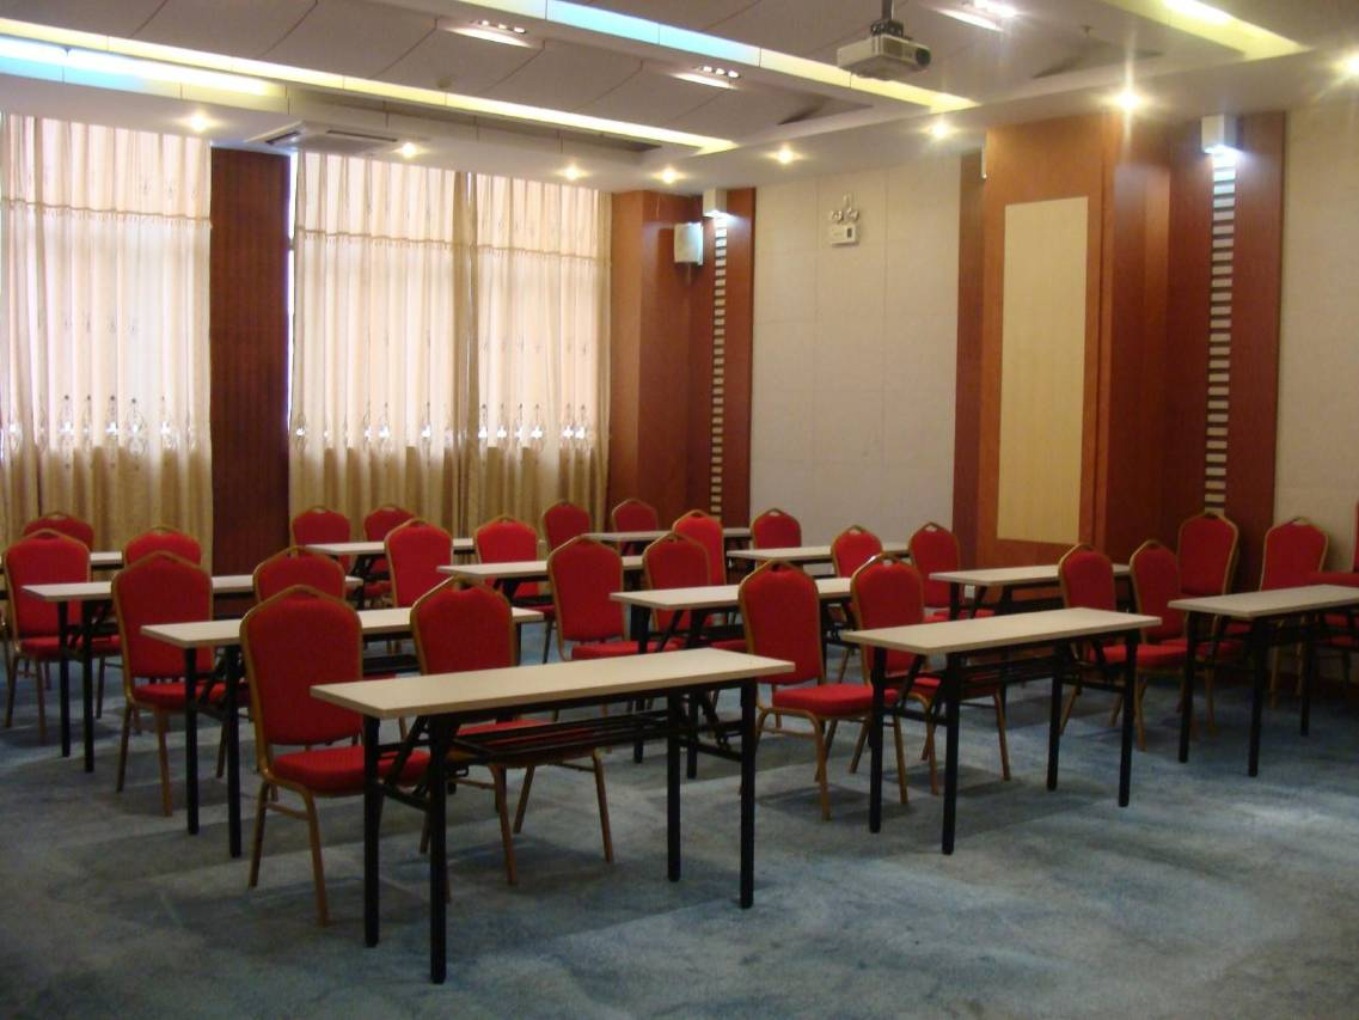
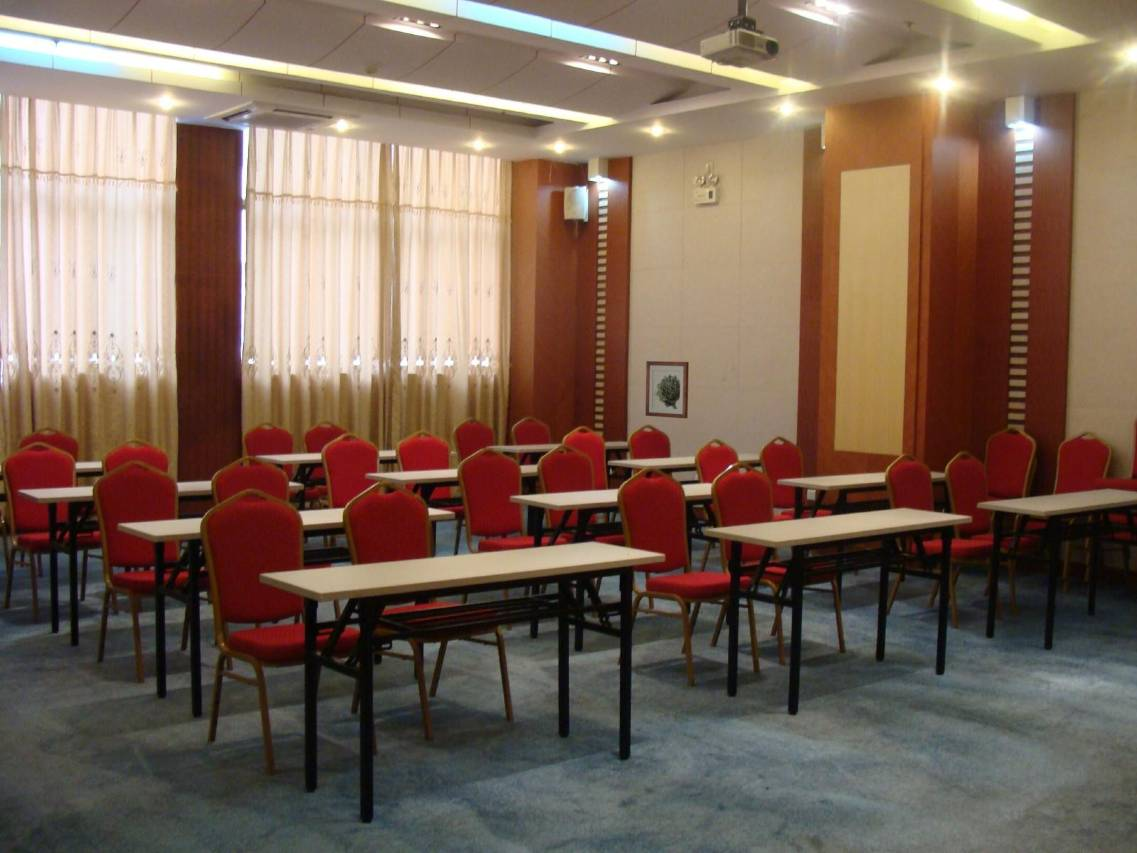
+ wall art [644,360,690,419]
